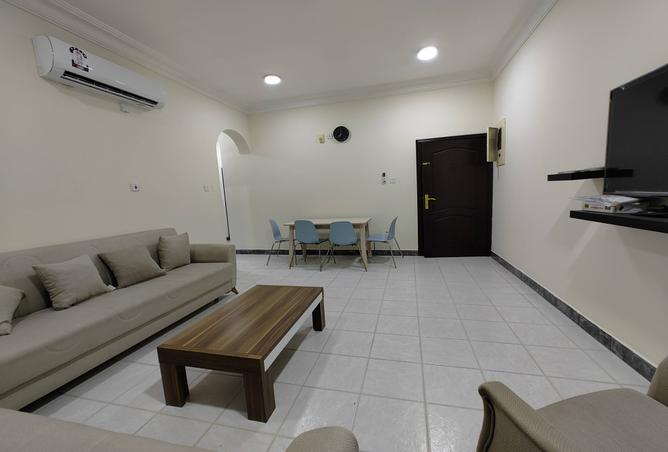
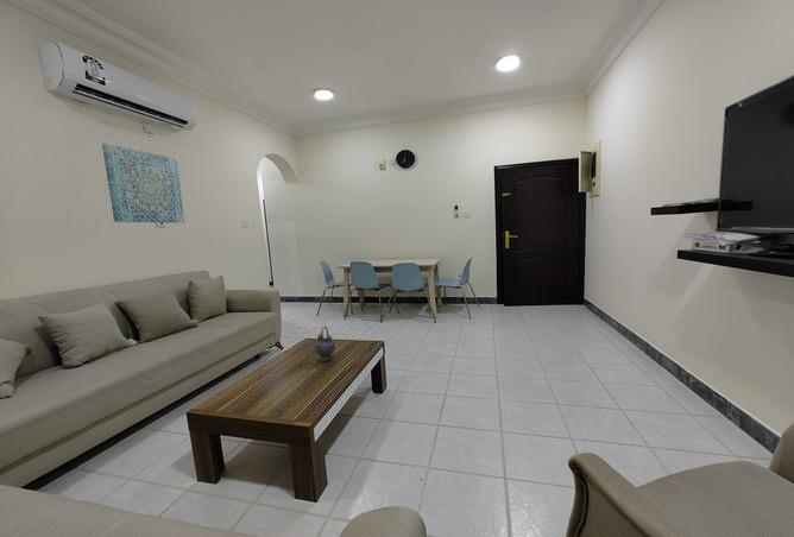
+ teapot [314,326,336,362]
+ wall art [101,143,185,223]
